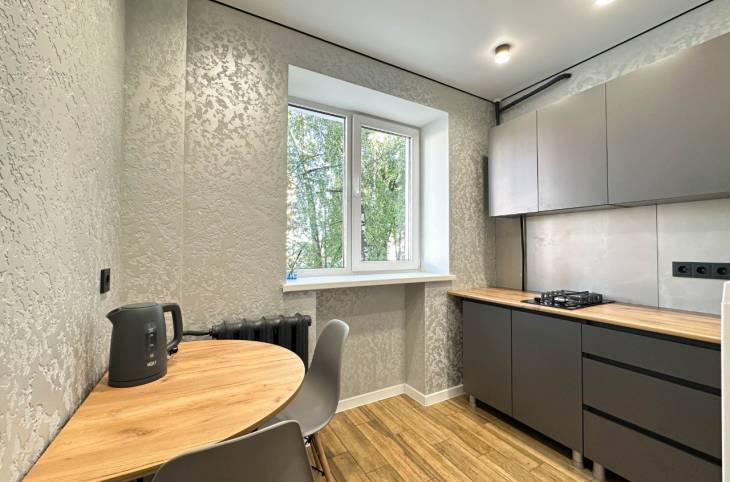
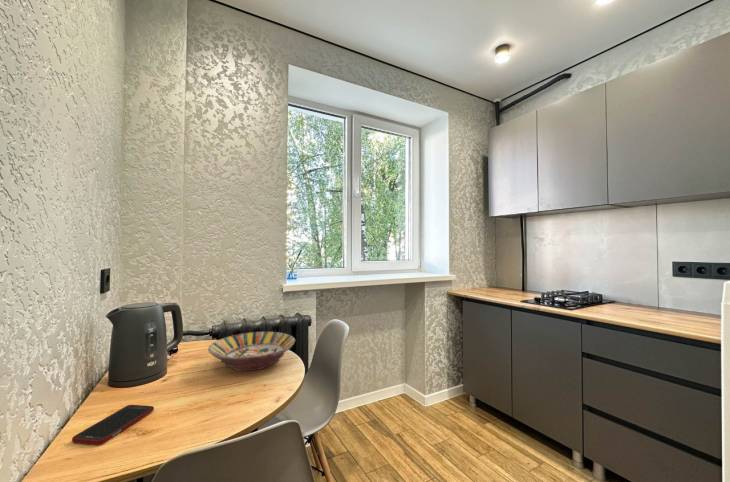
+ cell phone [71,404,155,446]
+ serving bowl [207,331,296,372]
